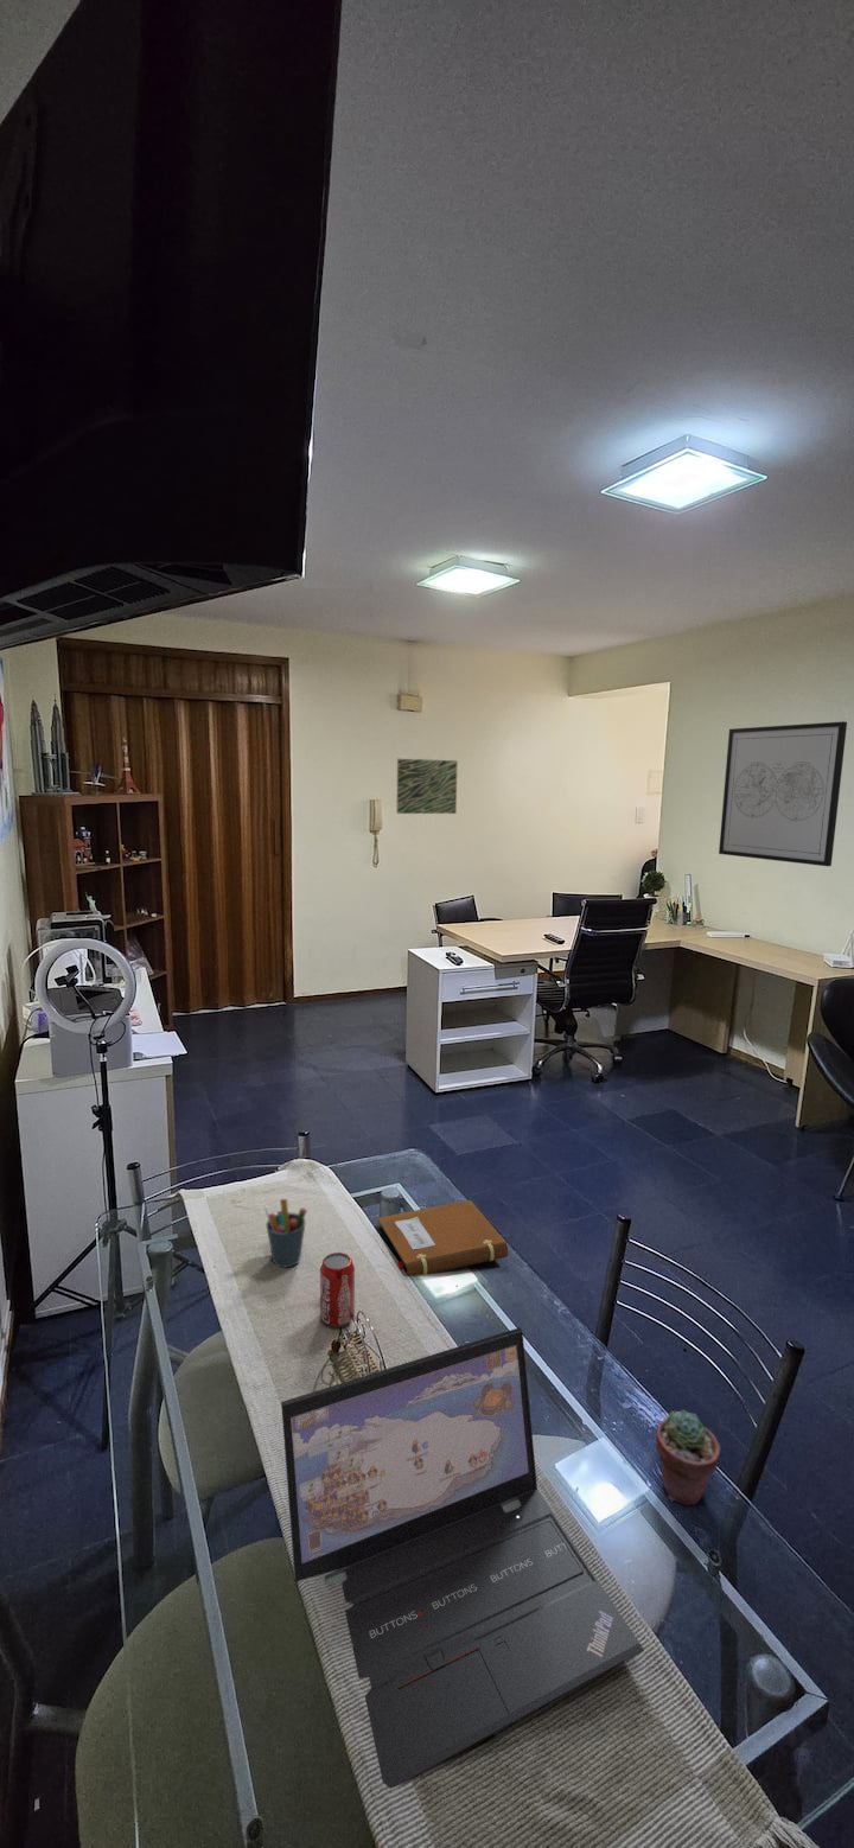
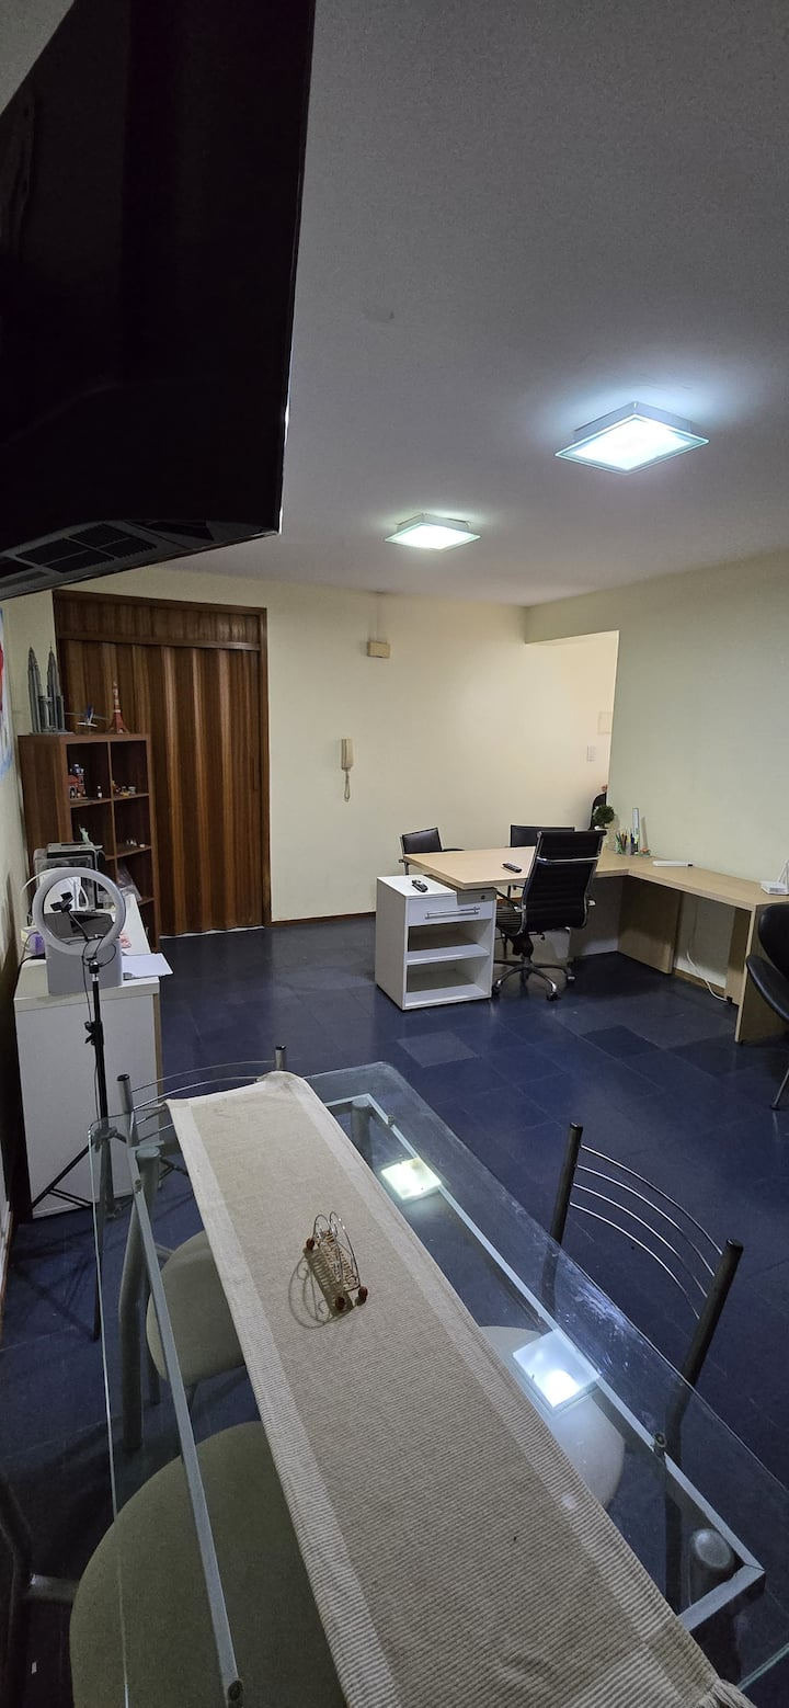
- beverage can [319,1251,356,1328]
- wall art [718,720,848,867]
- notebook [376,1199,509,1276]
- potted succulent [655,1409,722,1506]
- pen holder [263,1198,308,1269]
- laptop [280,1326,645,1790]
- wall art [396,758,459,815]
